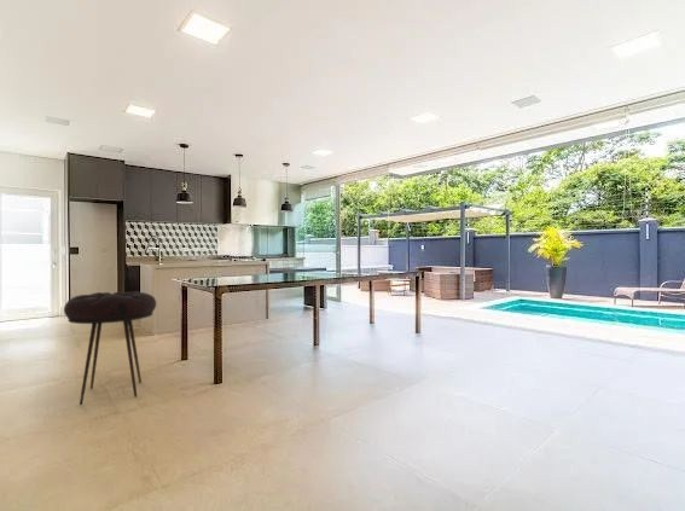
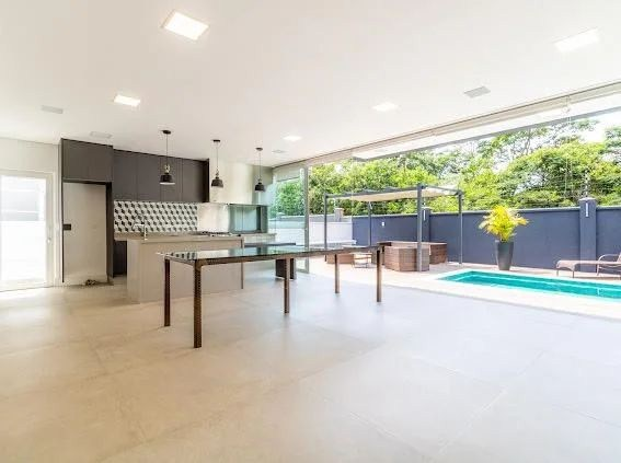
- stool [63,290,157,406]
